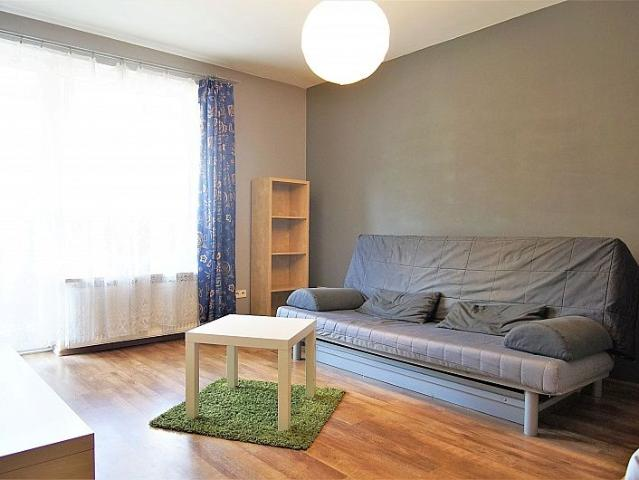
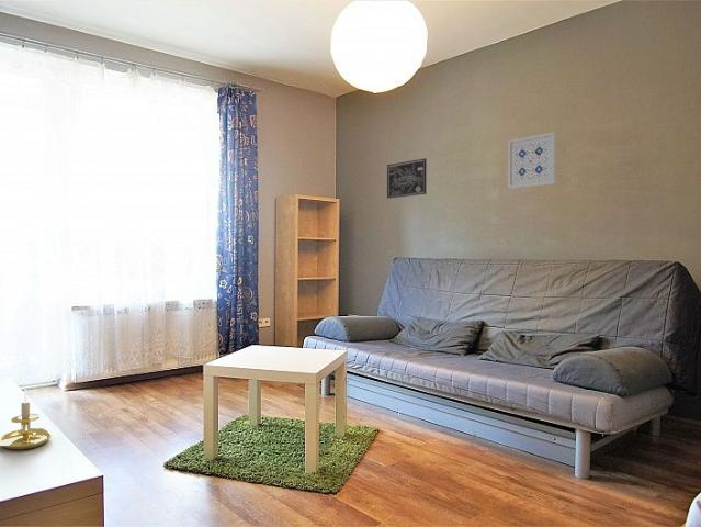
+ candle holder [0,388,53,451]
+ wall art [507,131,557,190]
+ wall art [386,157,428,199]
